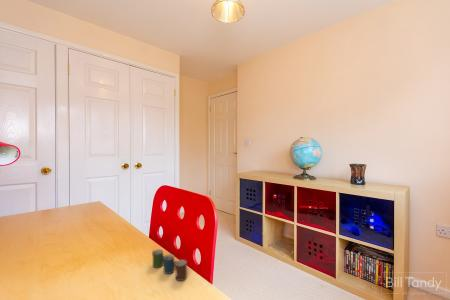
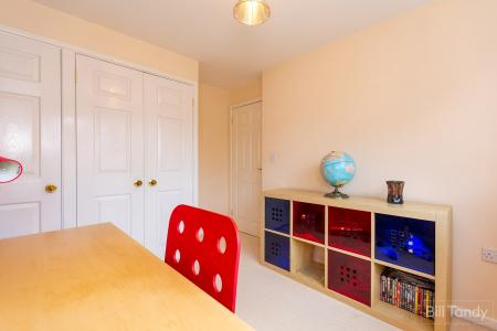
- cup [151,248,188,282]
